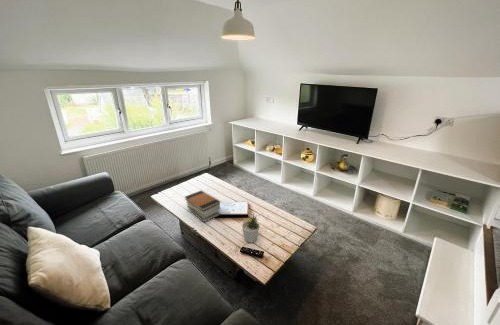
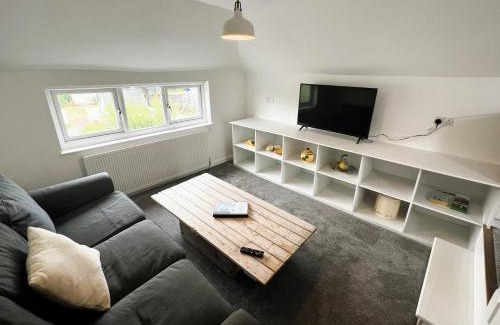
- book stack [184,190,221,223]
- potted plant [241,214,262,244]
